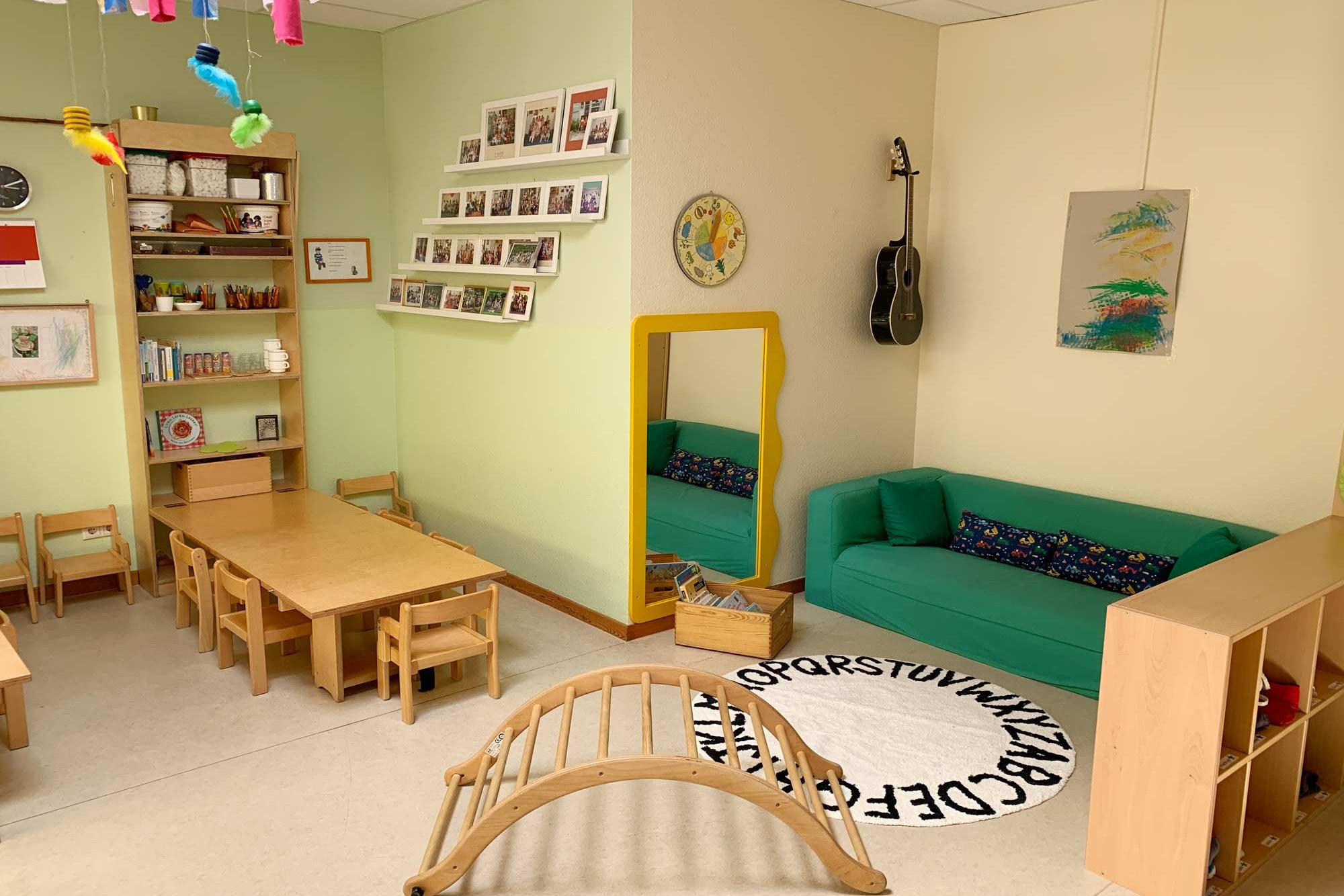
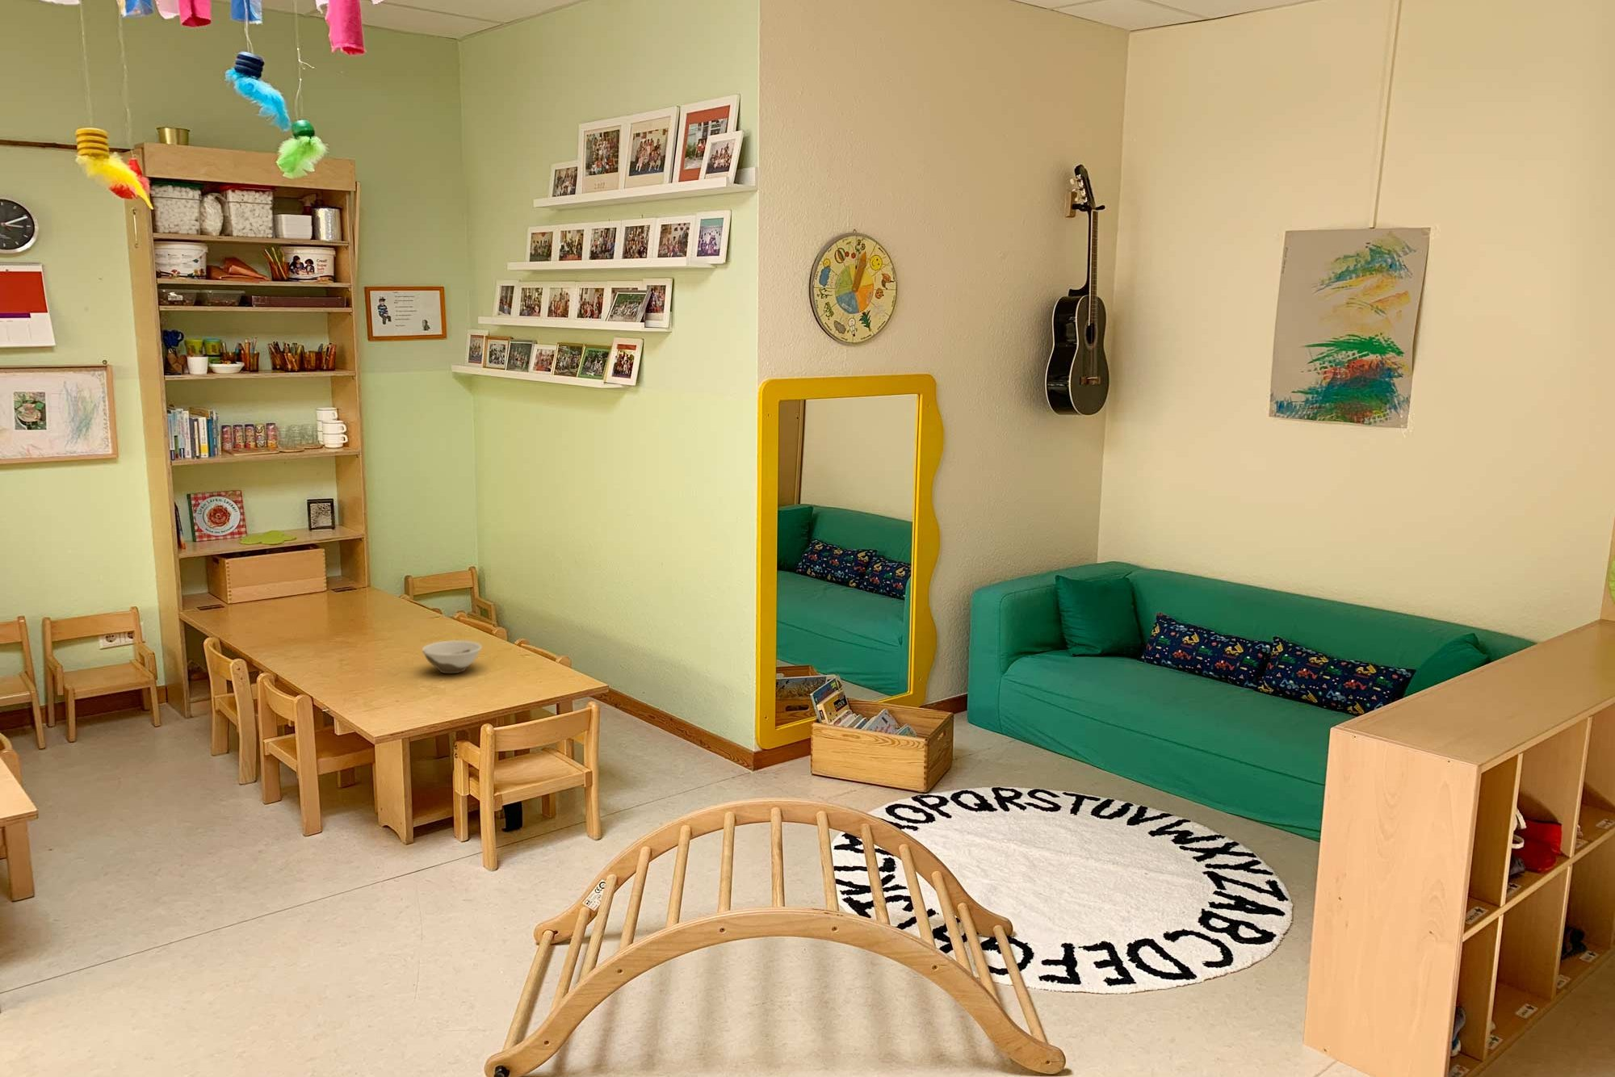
+ bowl [422,639,483,674]
